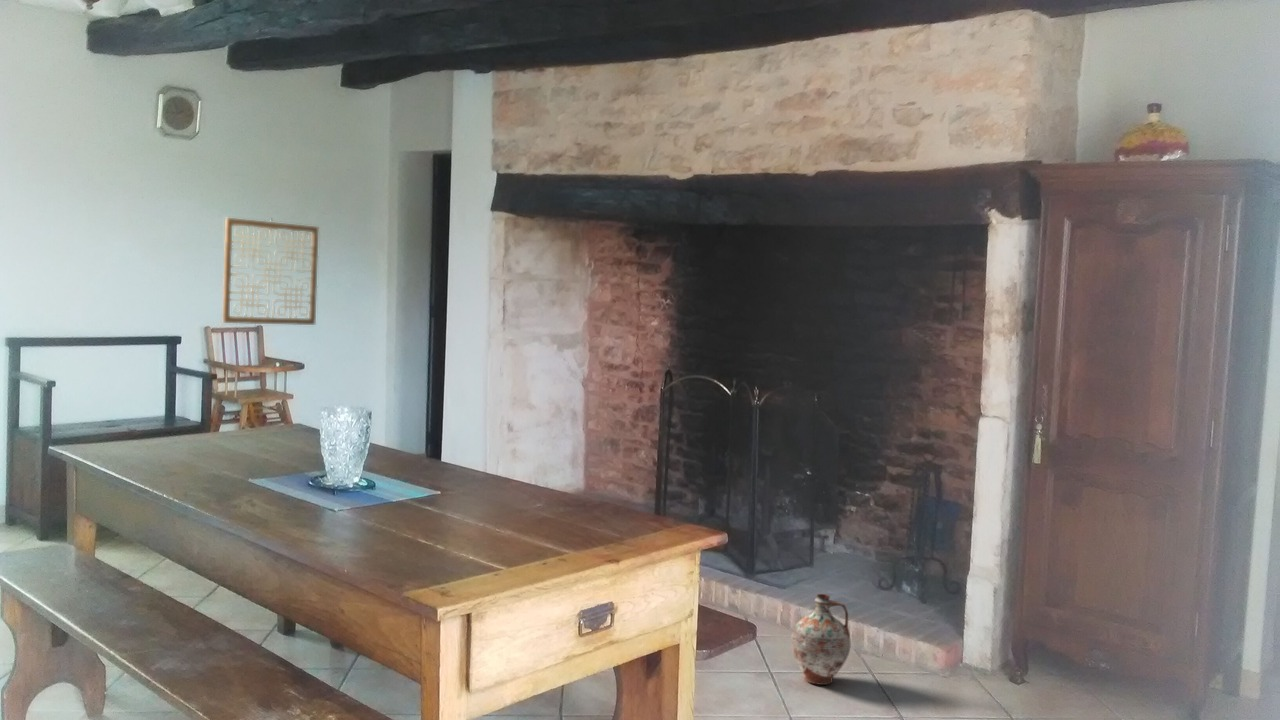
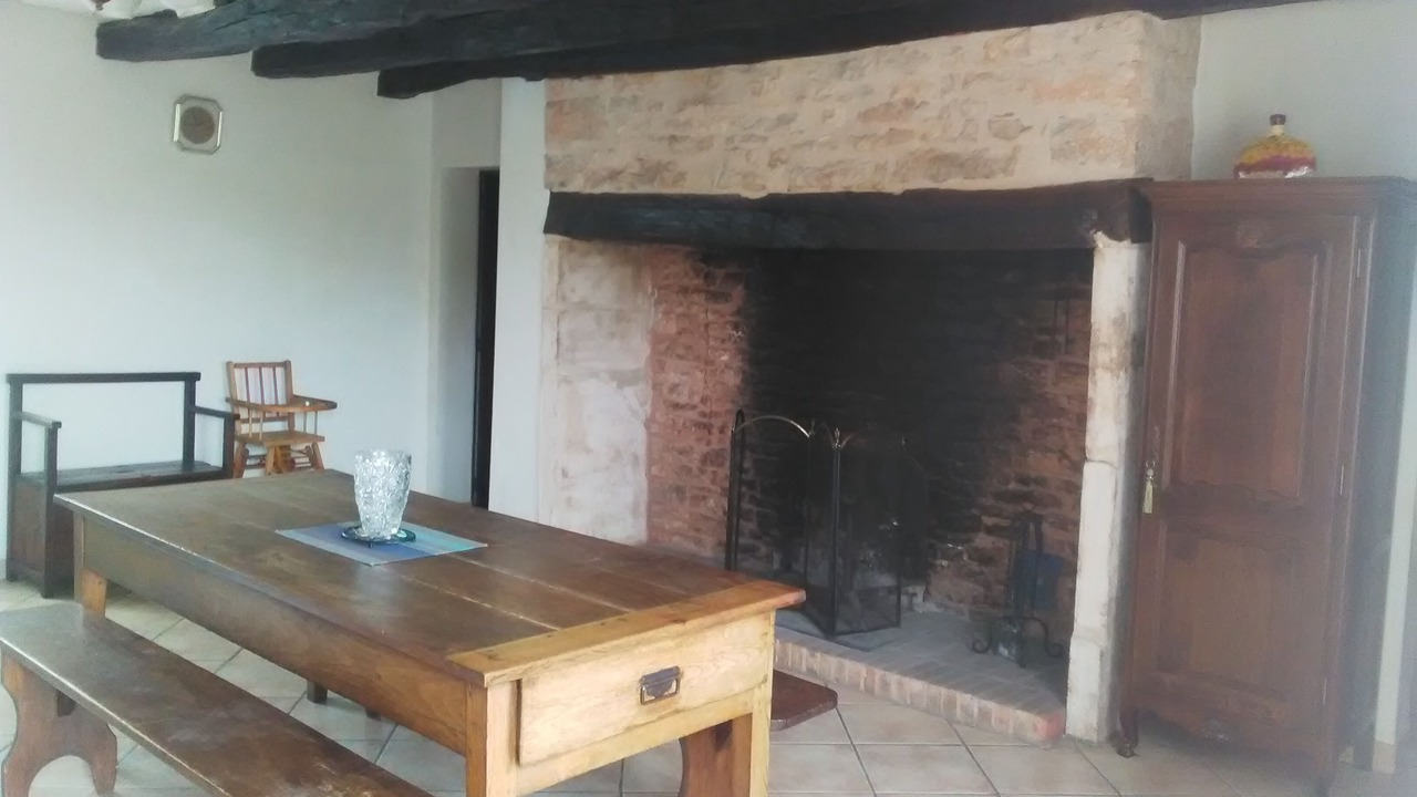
- wall art [222,217,319,326]
- ceramic jug [790,593,852,686]
